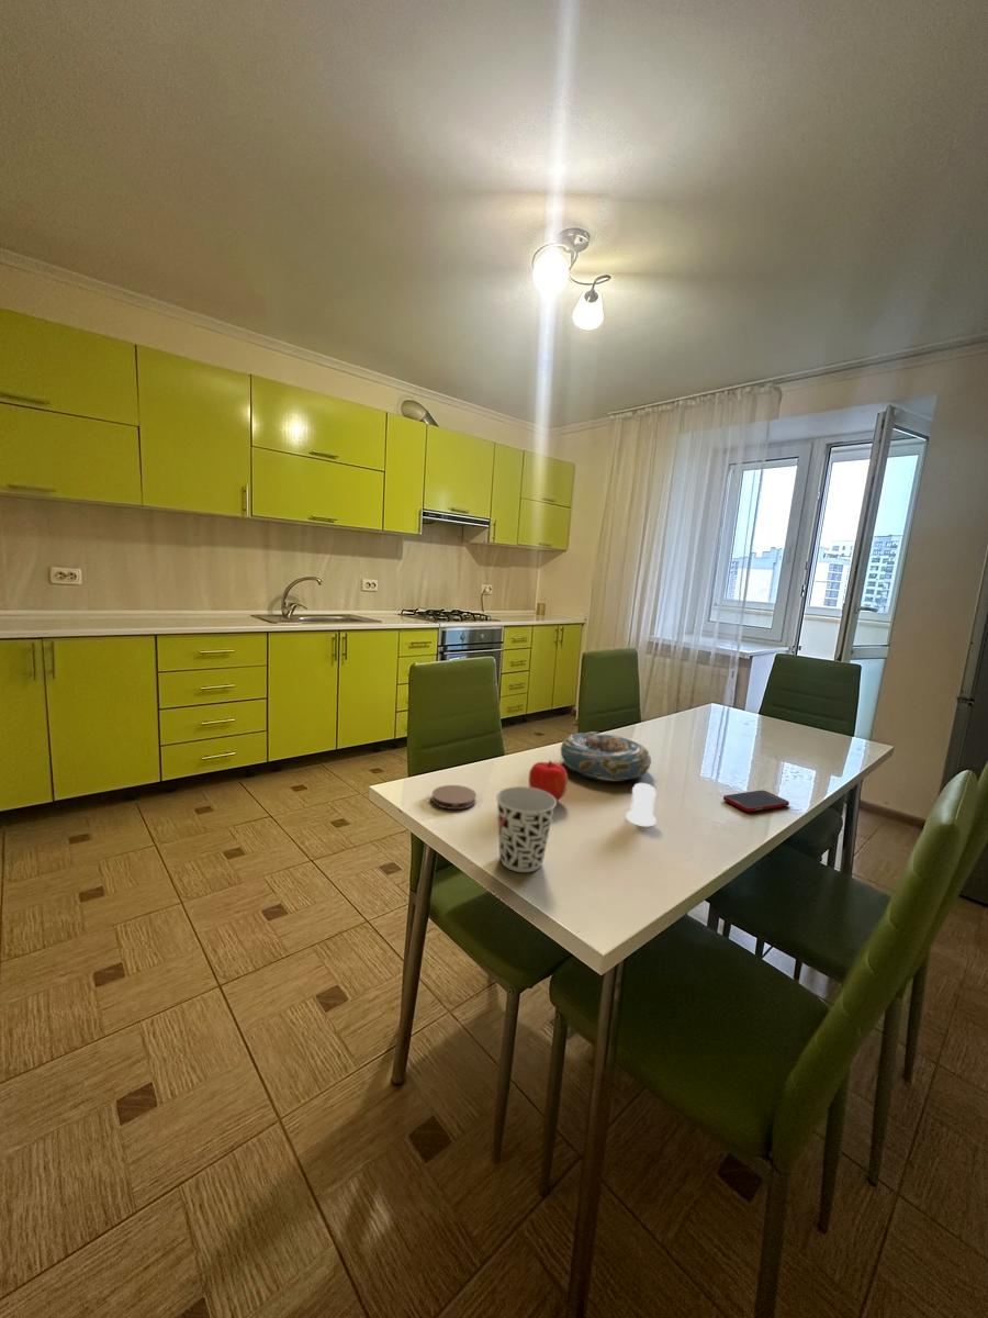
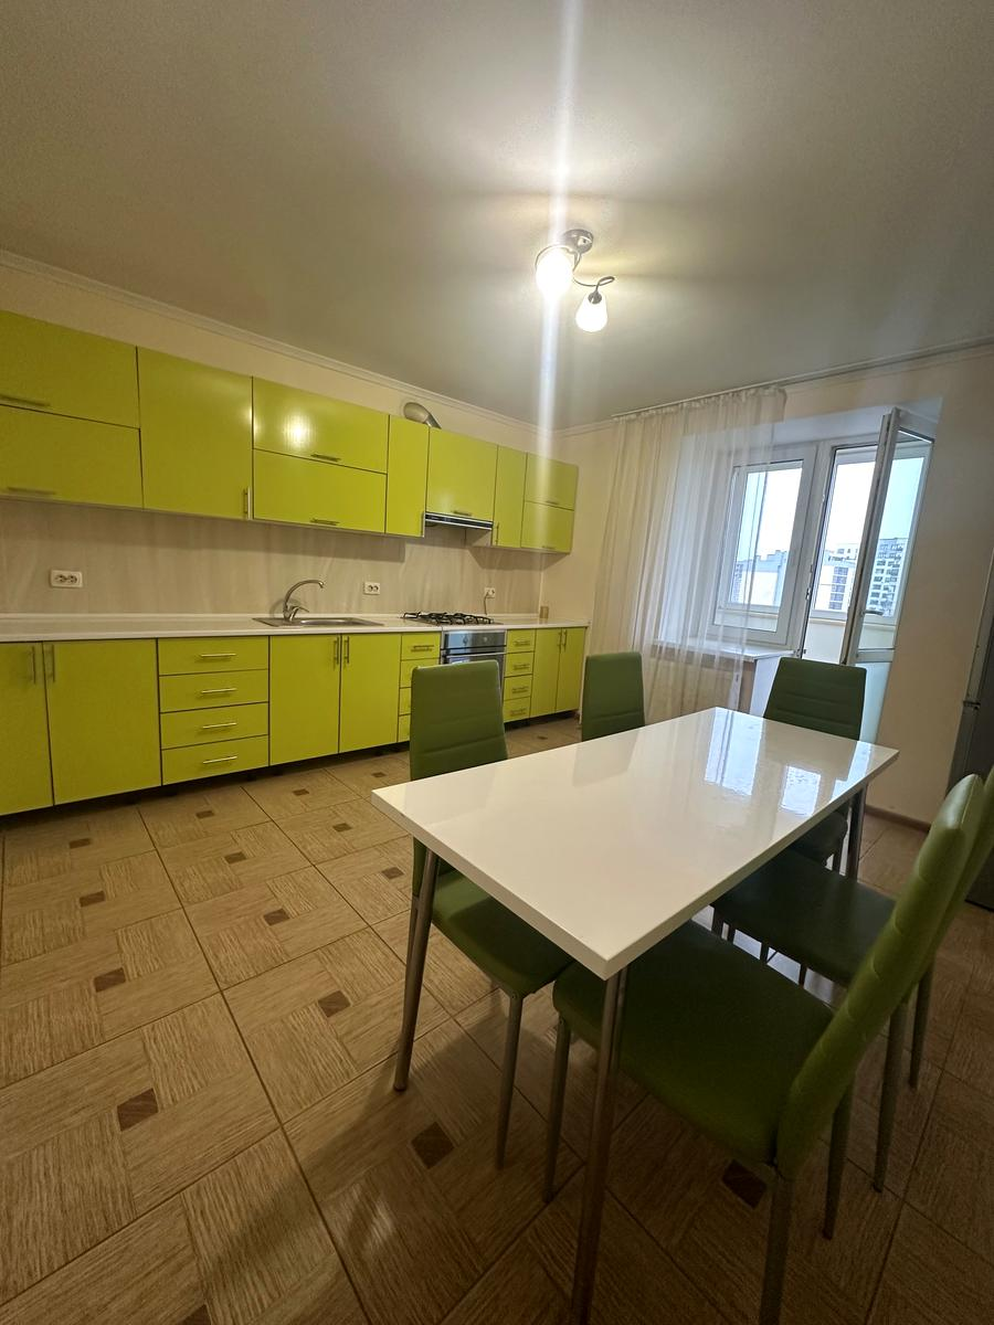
- coaster [430,784,478,811]
- cup [495,785,558,873]
- cell phone [722,790,790,813]
- decorative bowl [559,731,652,782]
- salt shaker [625,782,658,827]
- fruit [528,759,569,802]
